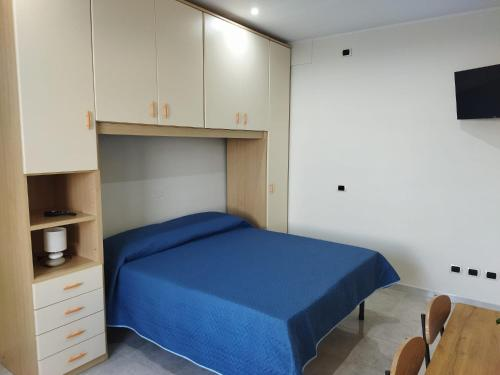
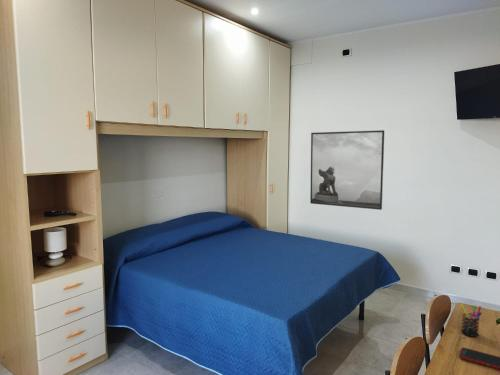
+ pen holder [459,303,483,338]
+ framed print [309,129,385,211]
+ cell phone [458,347,500,370]
